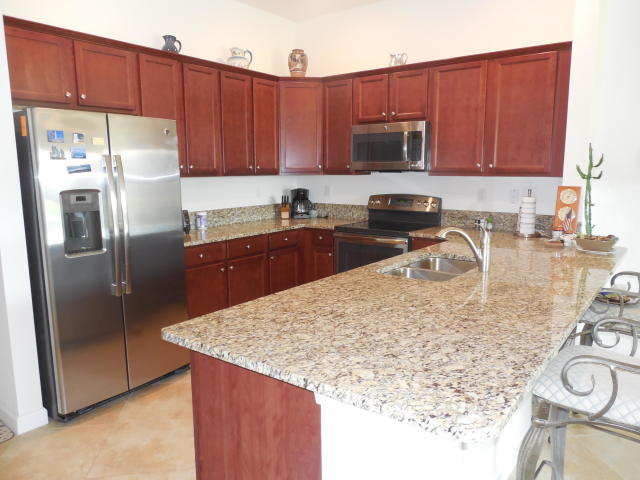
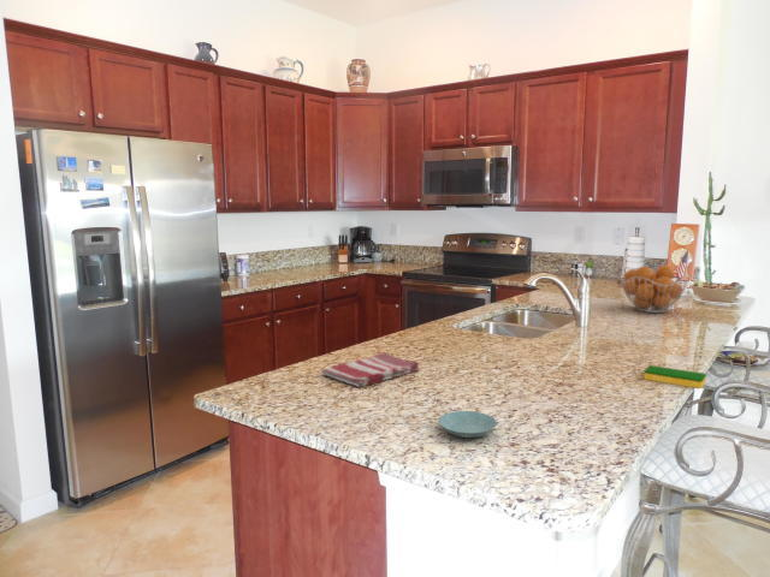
+ fruit basket [618,264,689,314]
+ dish towel [320,352,420,388]
+ saucer [438,410,498,439]
+ dish sponge [642,364,707,389]
